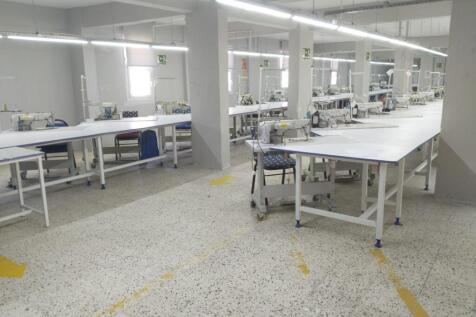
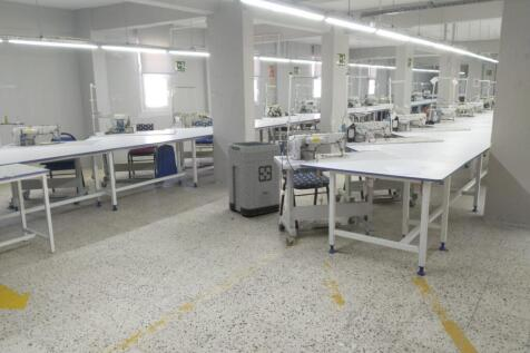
+ trash can [226,140,282,217]
